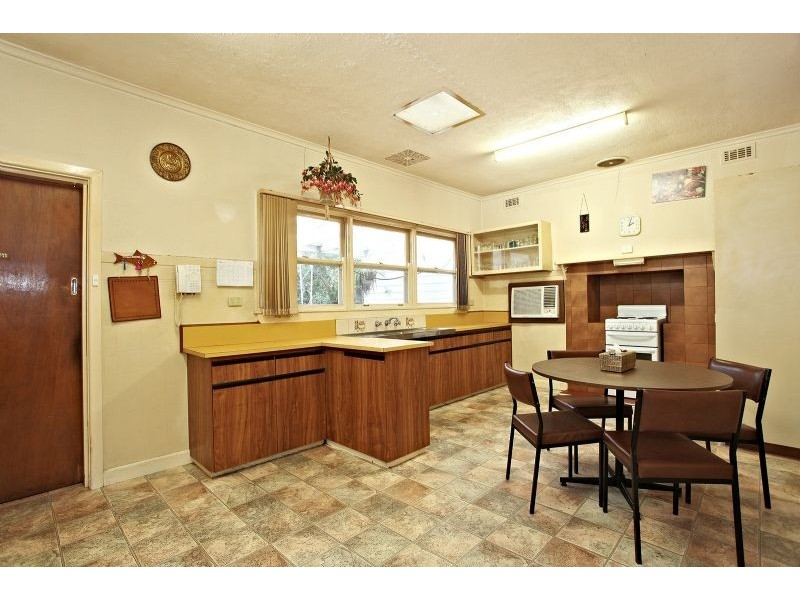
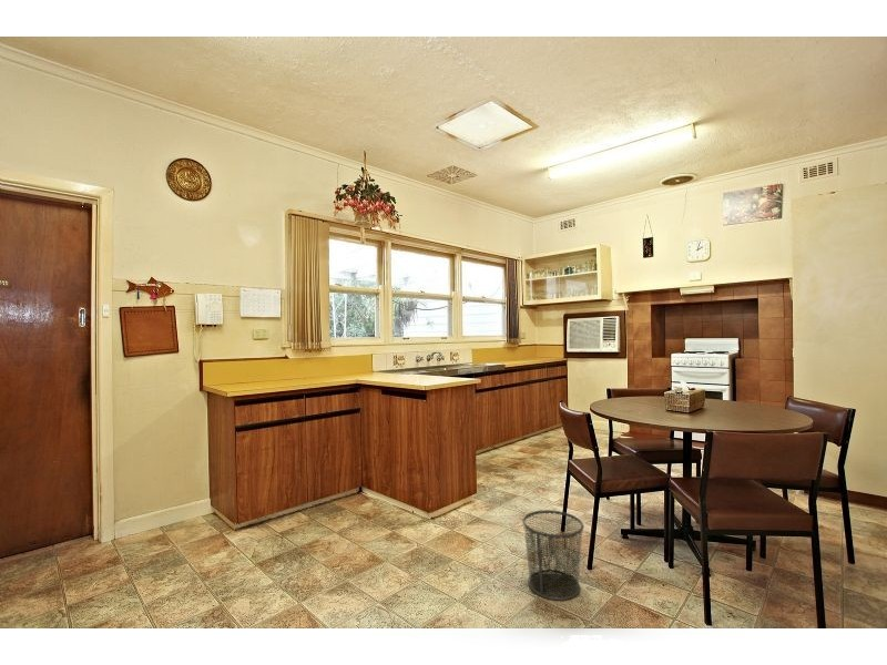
+ trash can [521,509,585,602]
